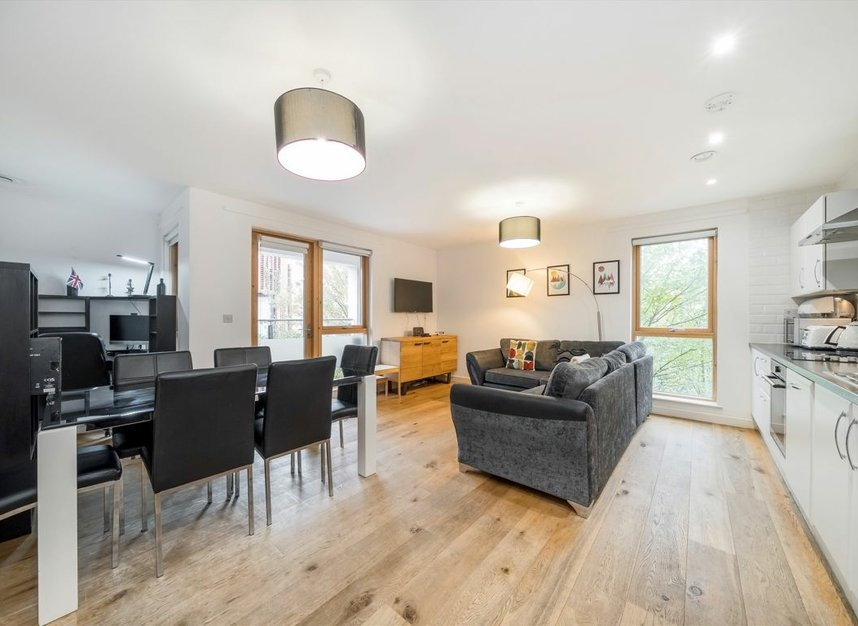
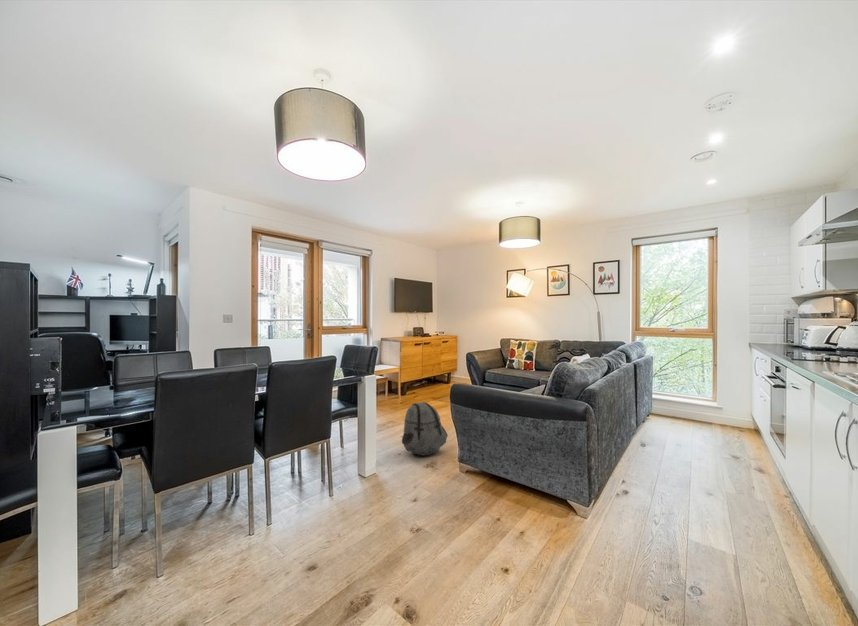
+ backpack [401,401,449,456]
